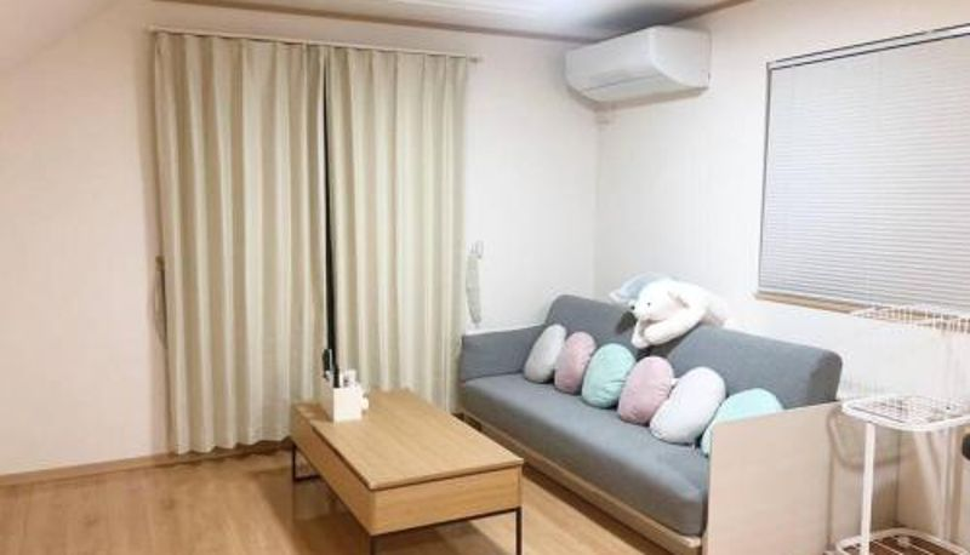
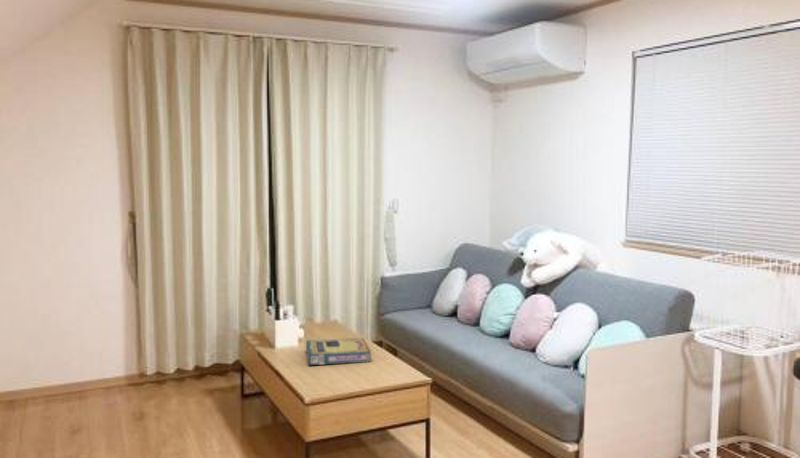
+ video game box [305,337,372,366]
